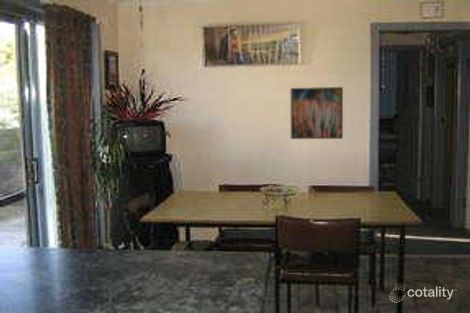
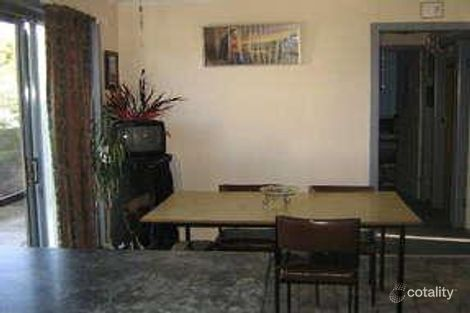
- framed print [289,86,344,140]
